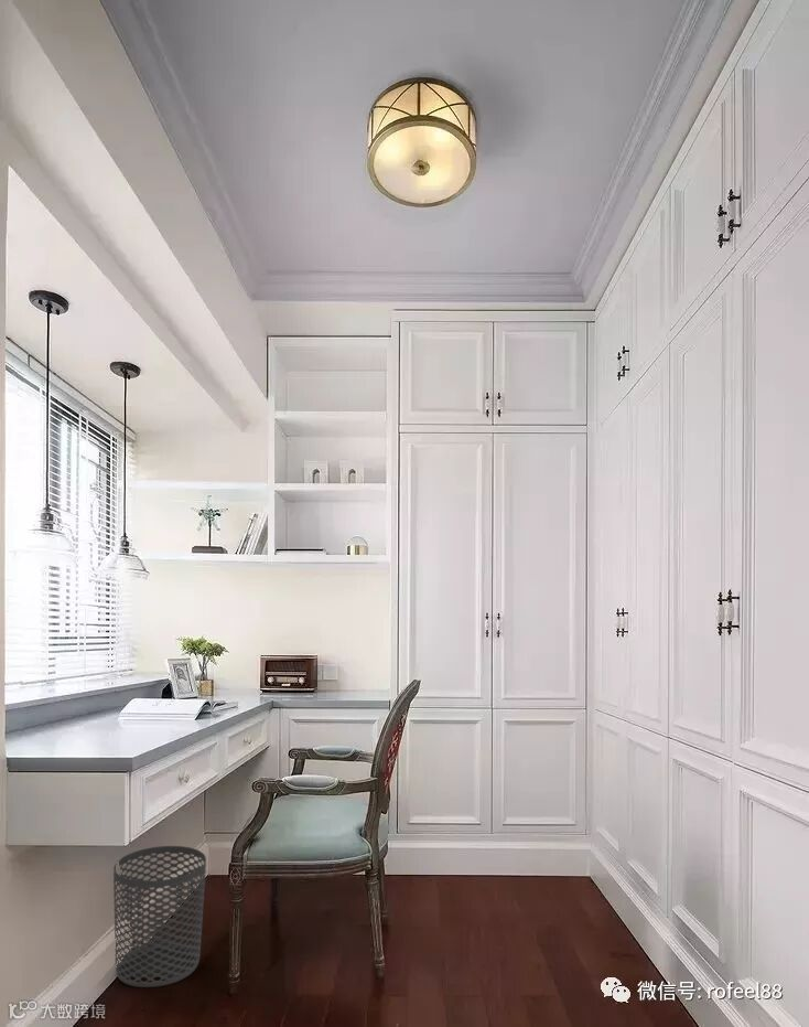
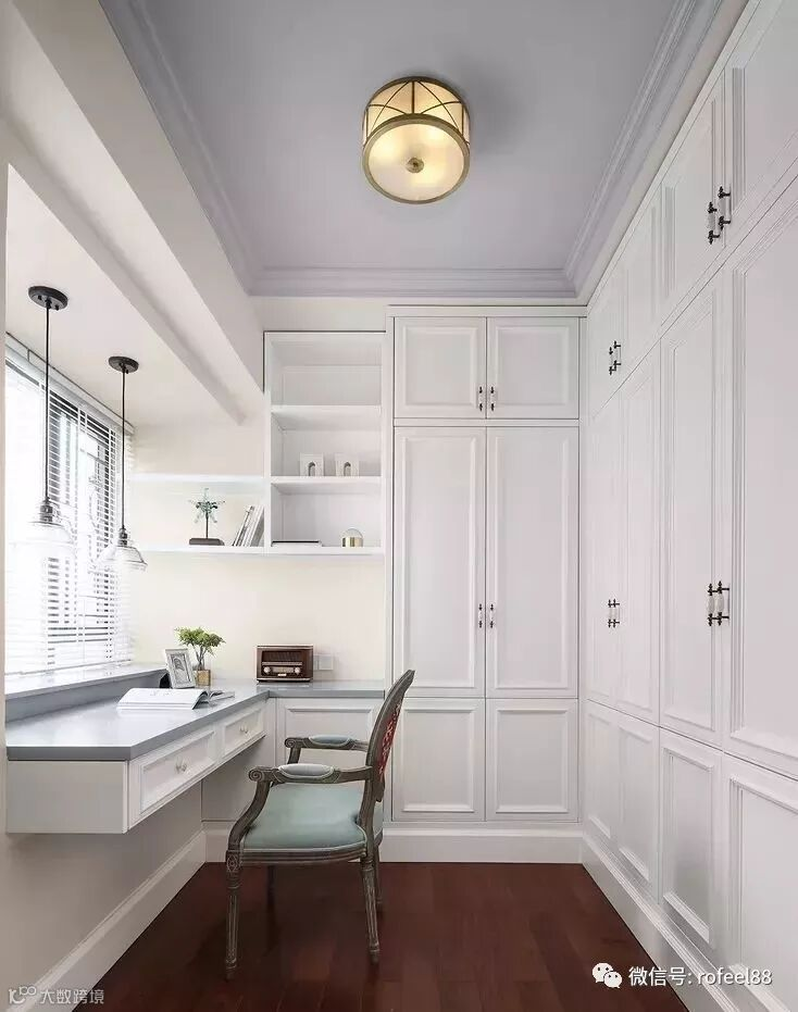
- waste bin [112,845,207,988]
